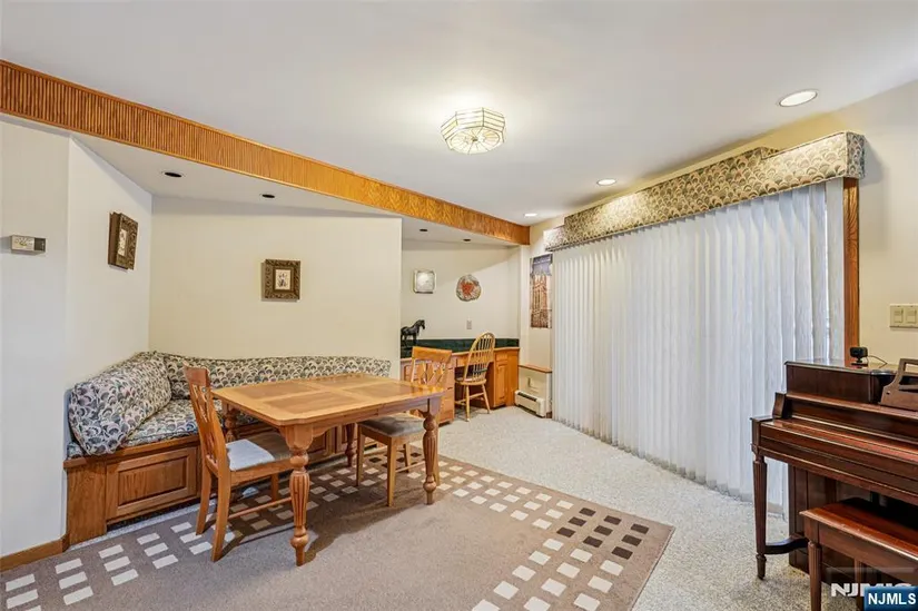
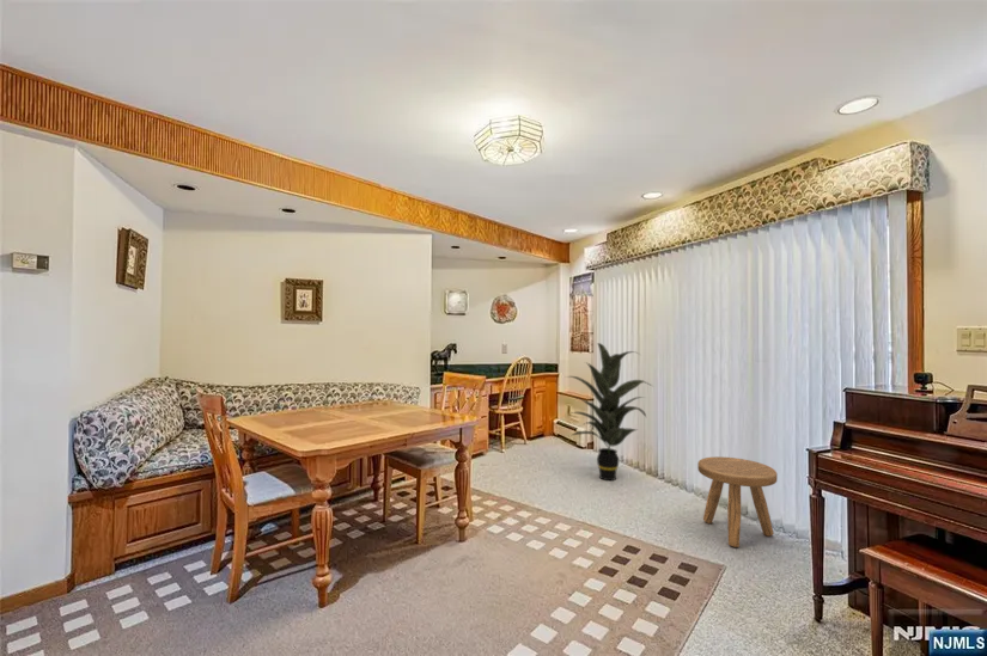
+ indoor plant [565,342,656,482]
+ stool [696,455,779,548]
